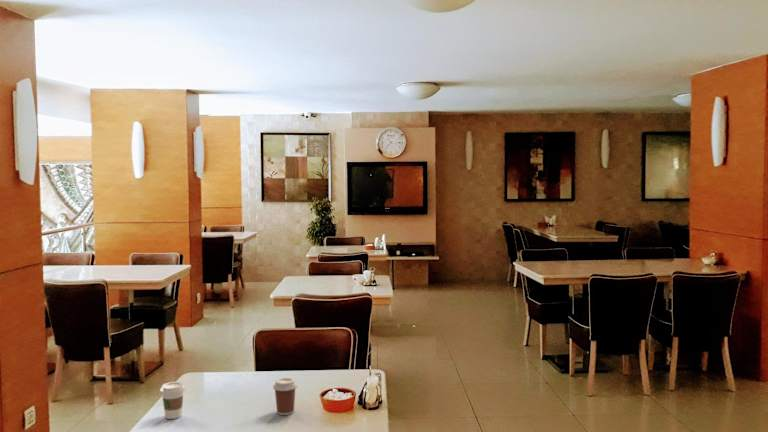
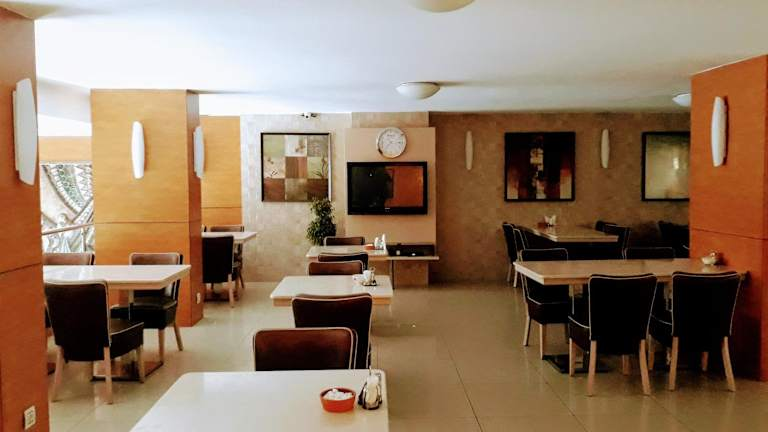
- coffee cup [159,381,186,420]
- coffee cup [272,377,298,416]
